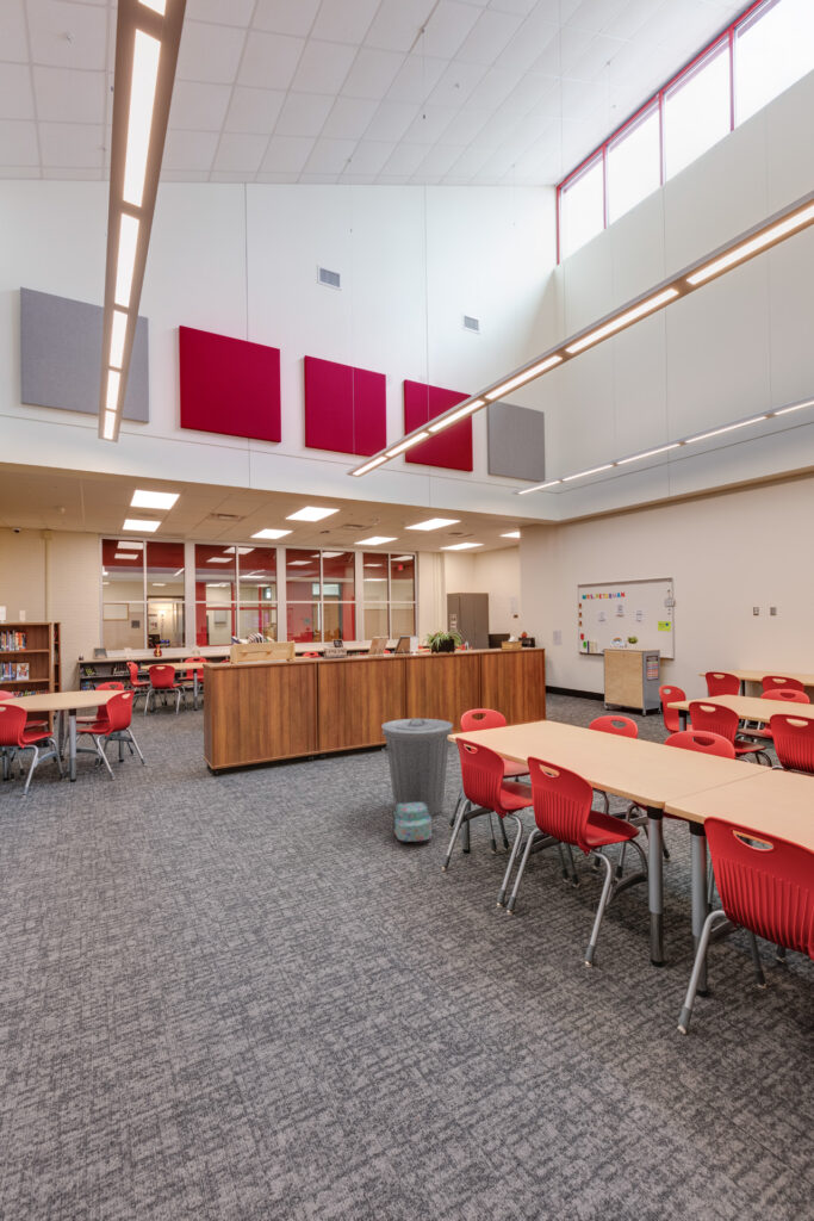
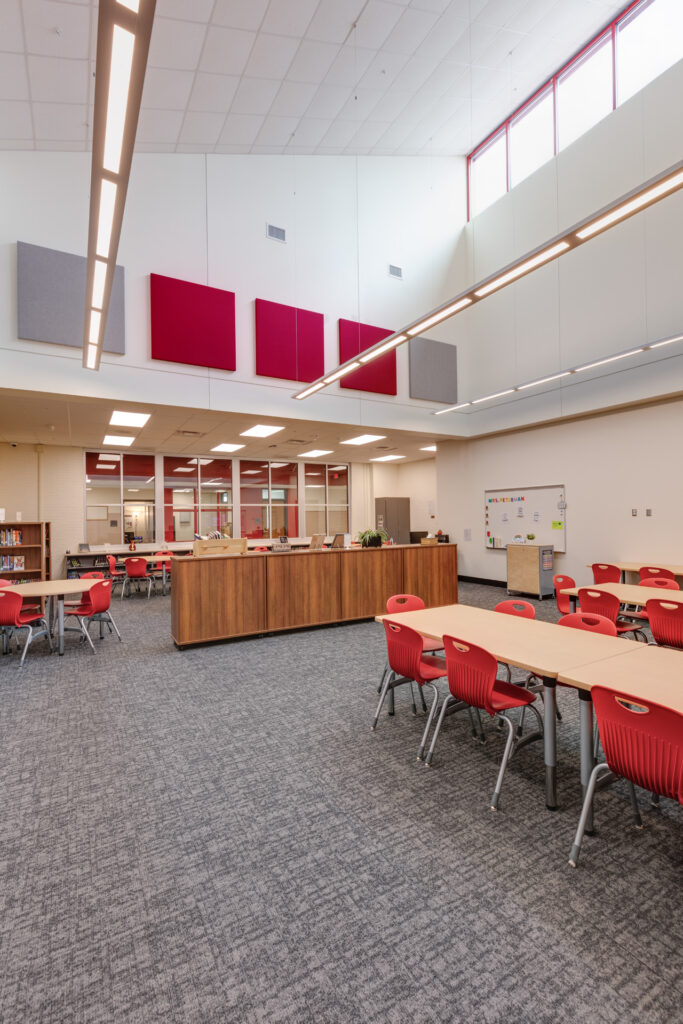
- backpack [392,802,433,843]
- trash can [380,717,454,817]
